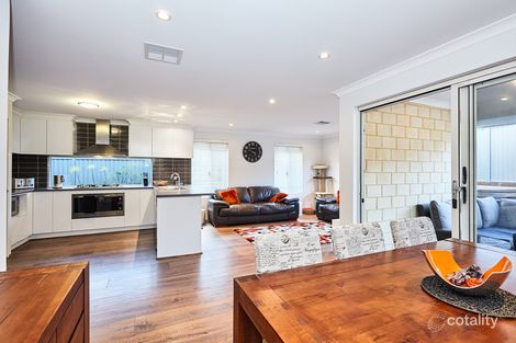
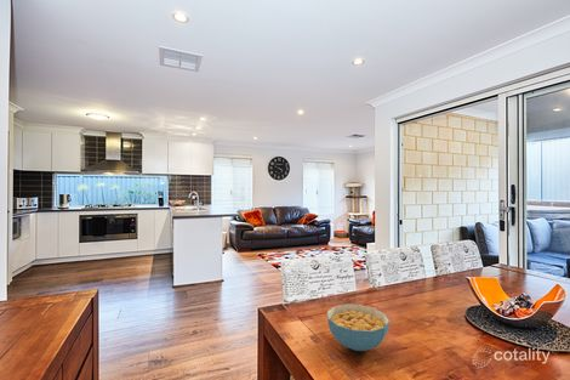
+ cereal bowl [326,304,391,352]
